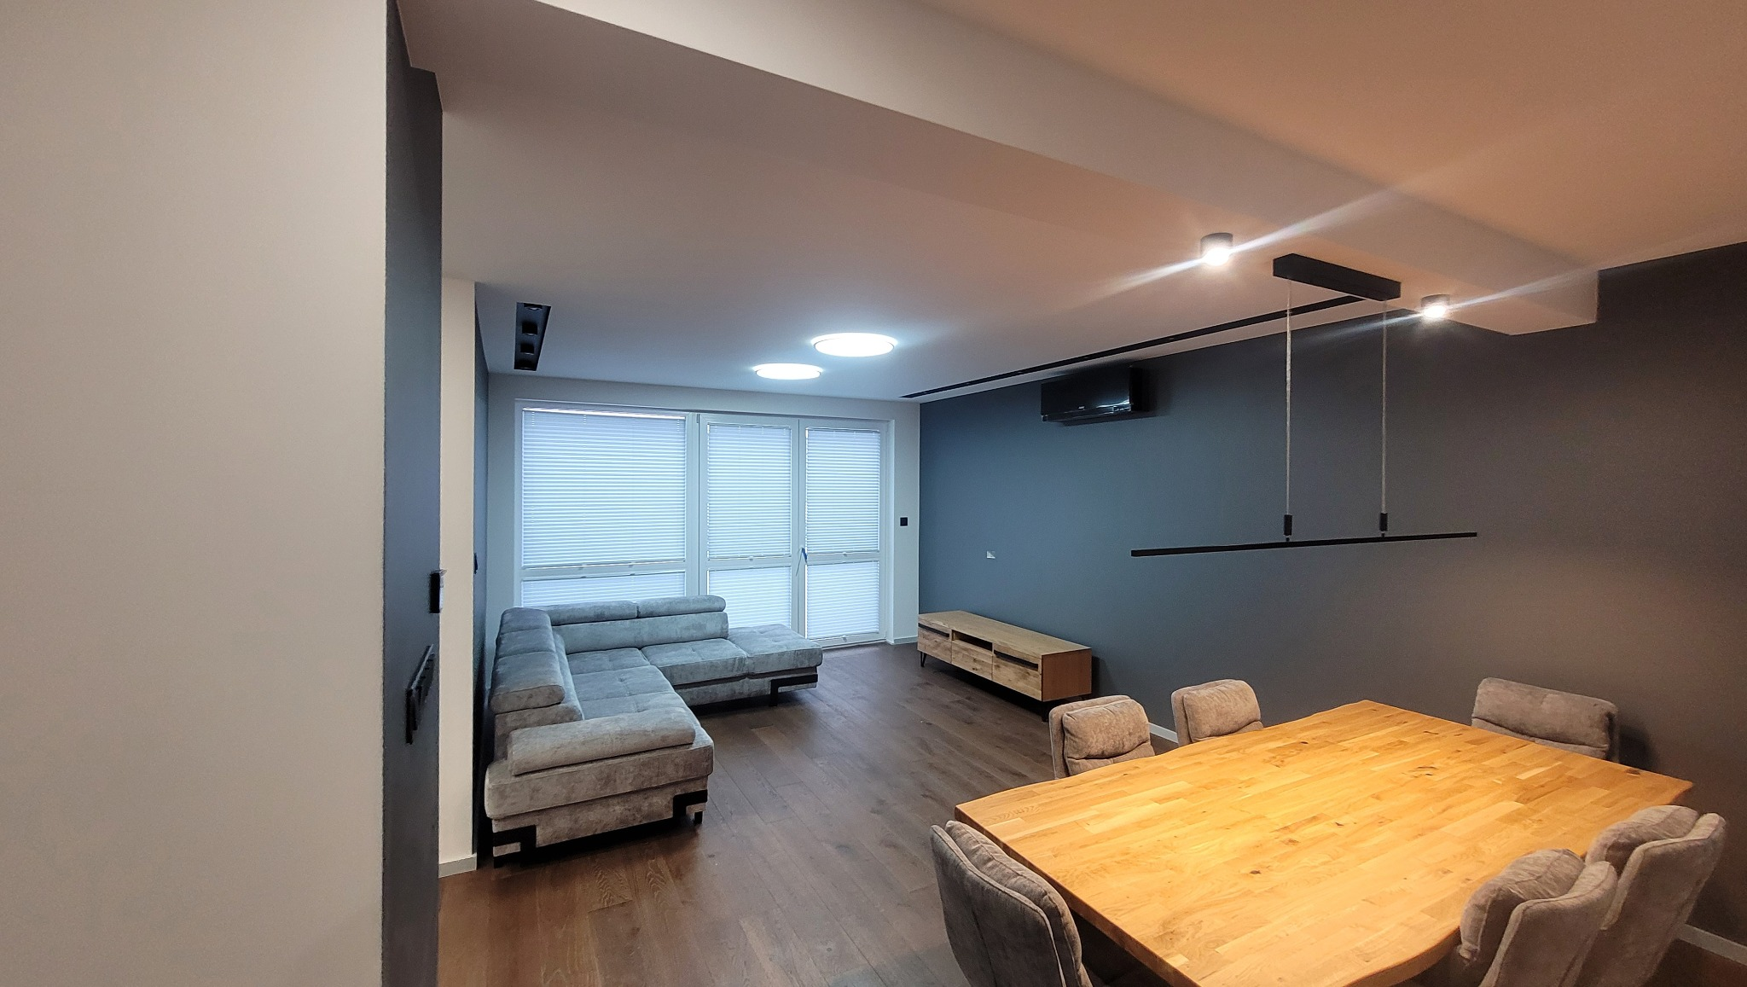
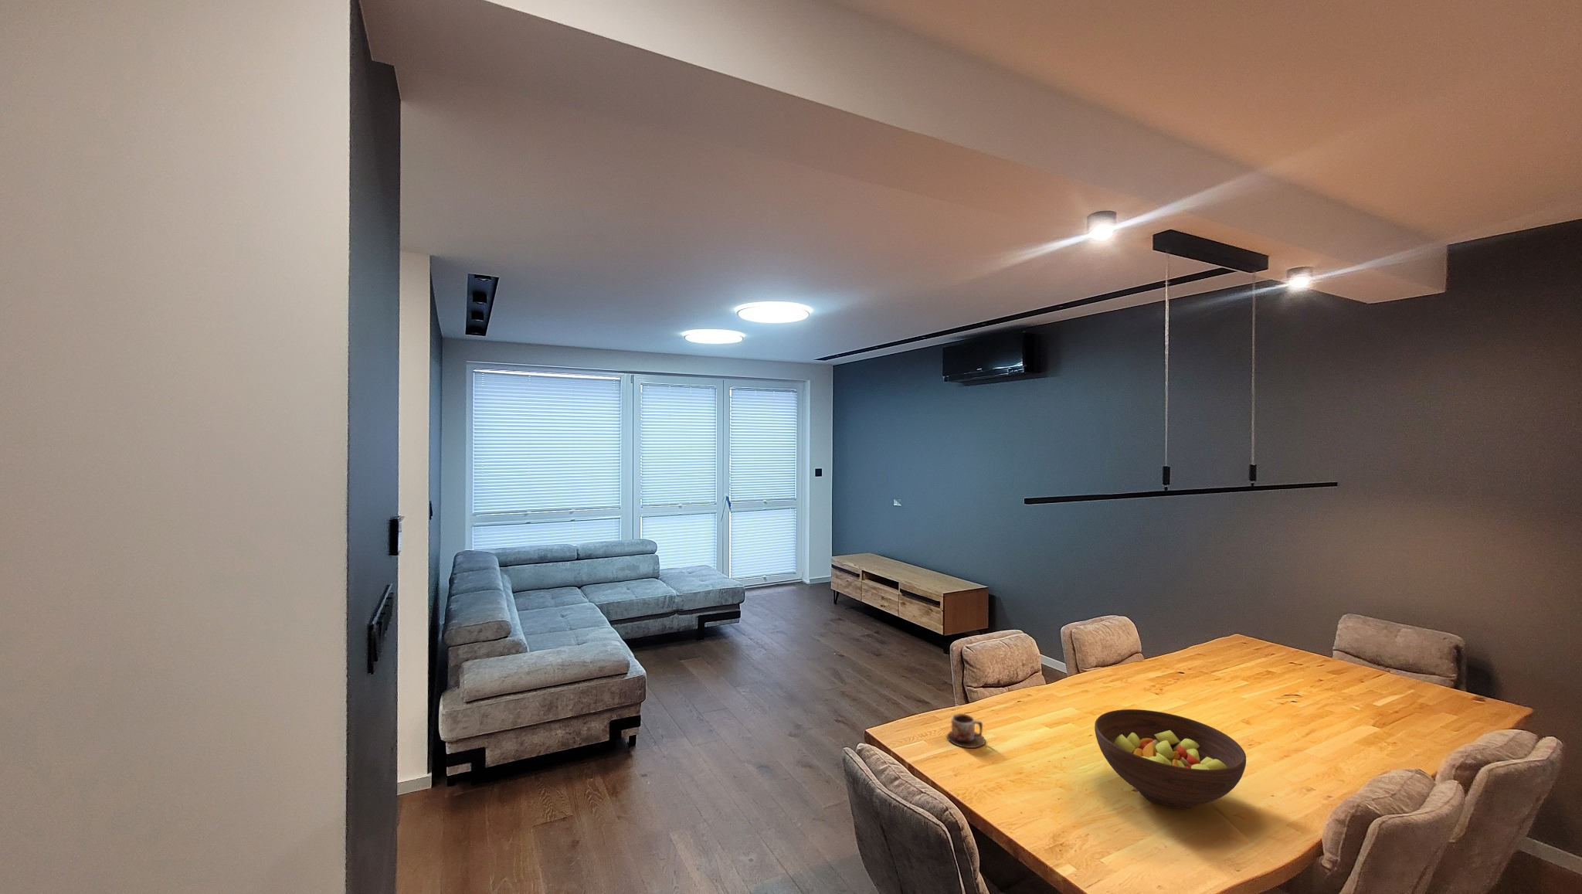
+ fruit bowl [1094,708,1246,809]
+ mug [946,714,987,748]
